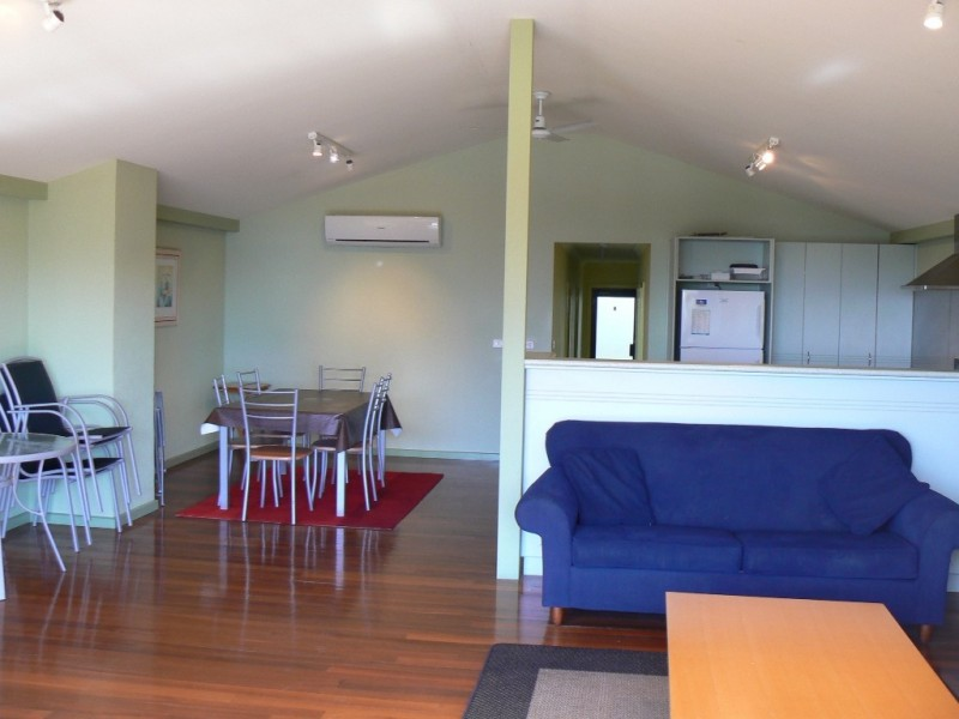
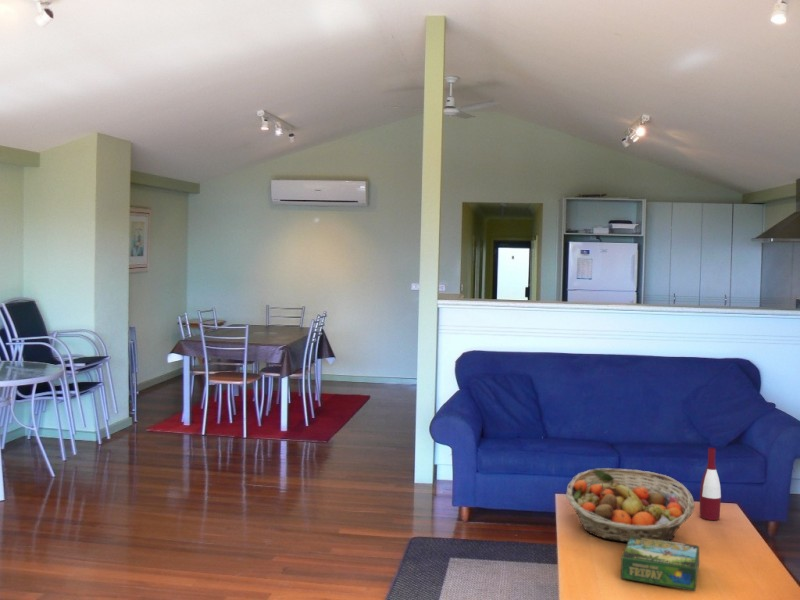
+ board game [620,536,700,592]
+ alcohol [699,447,722,521]
+ fruit basket [565,467,695,543]
